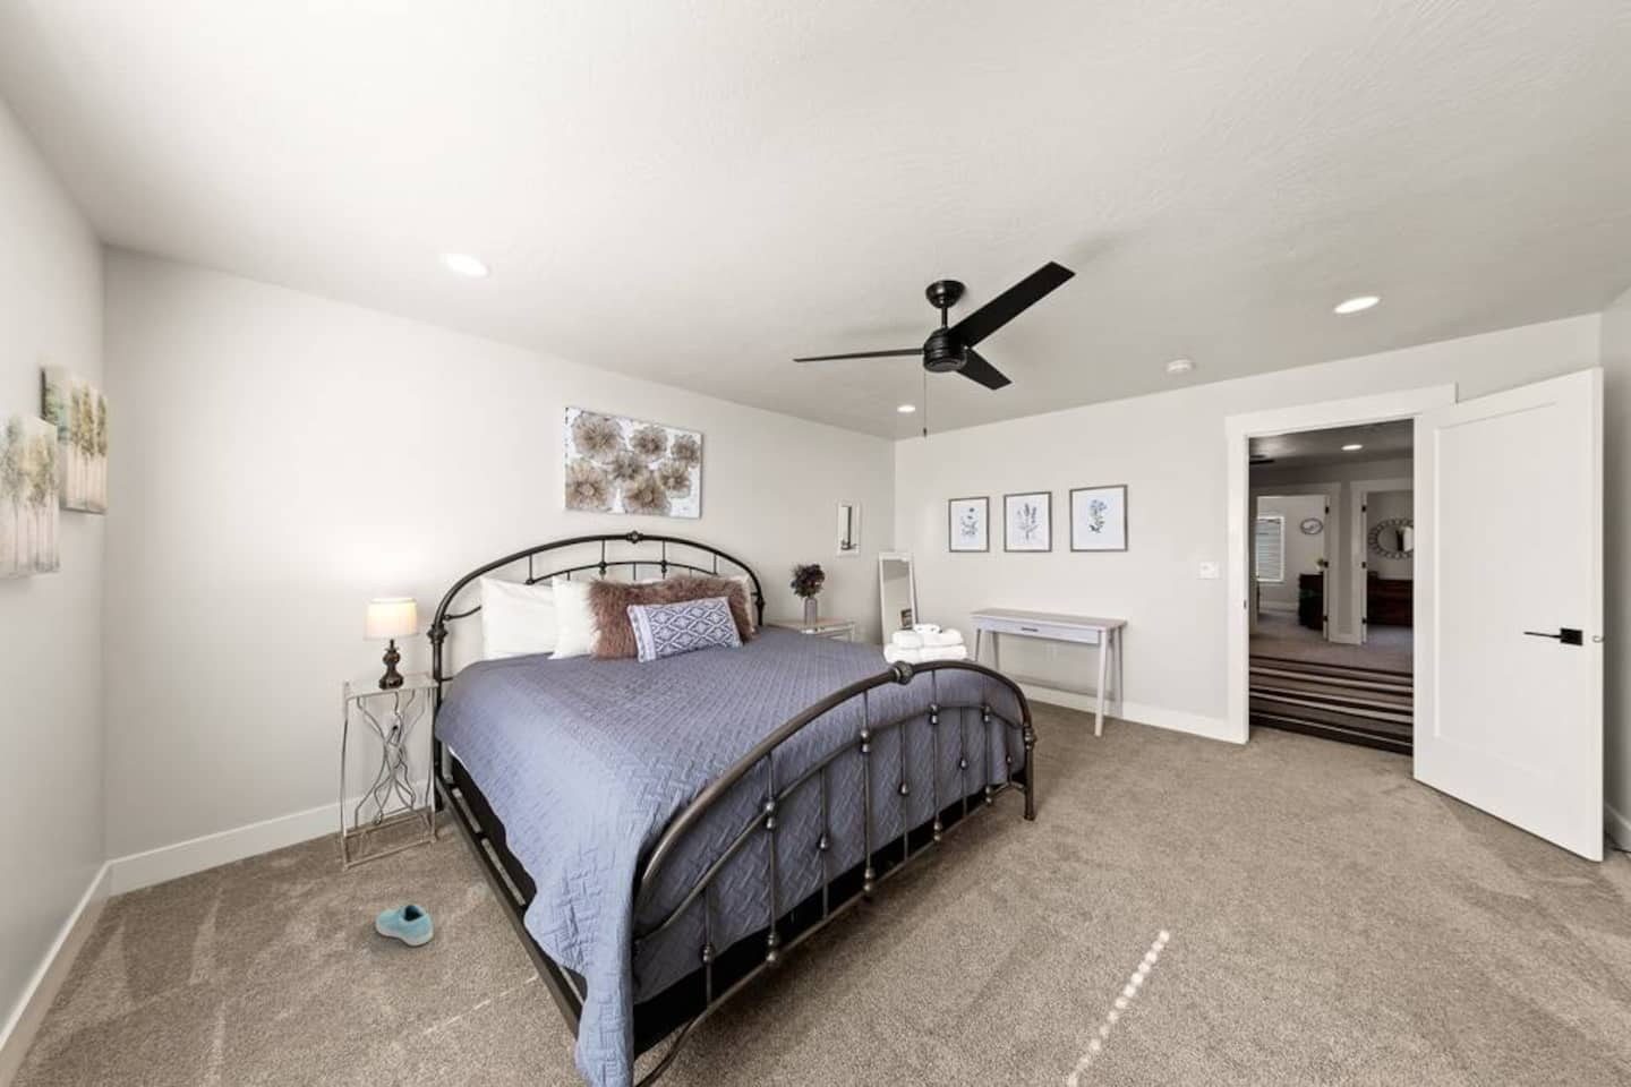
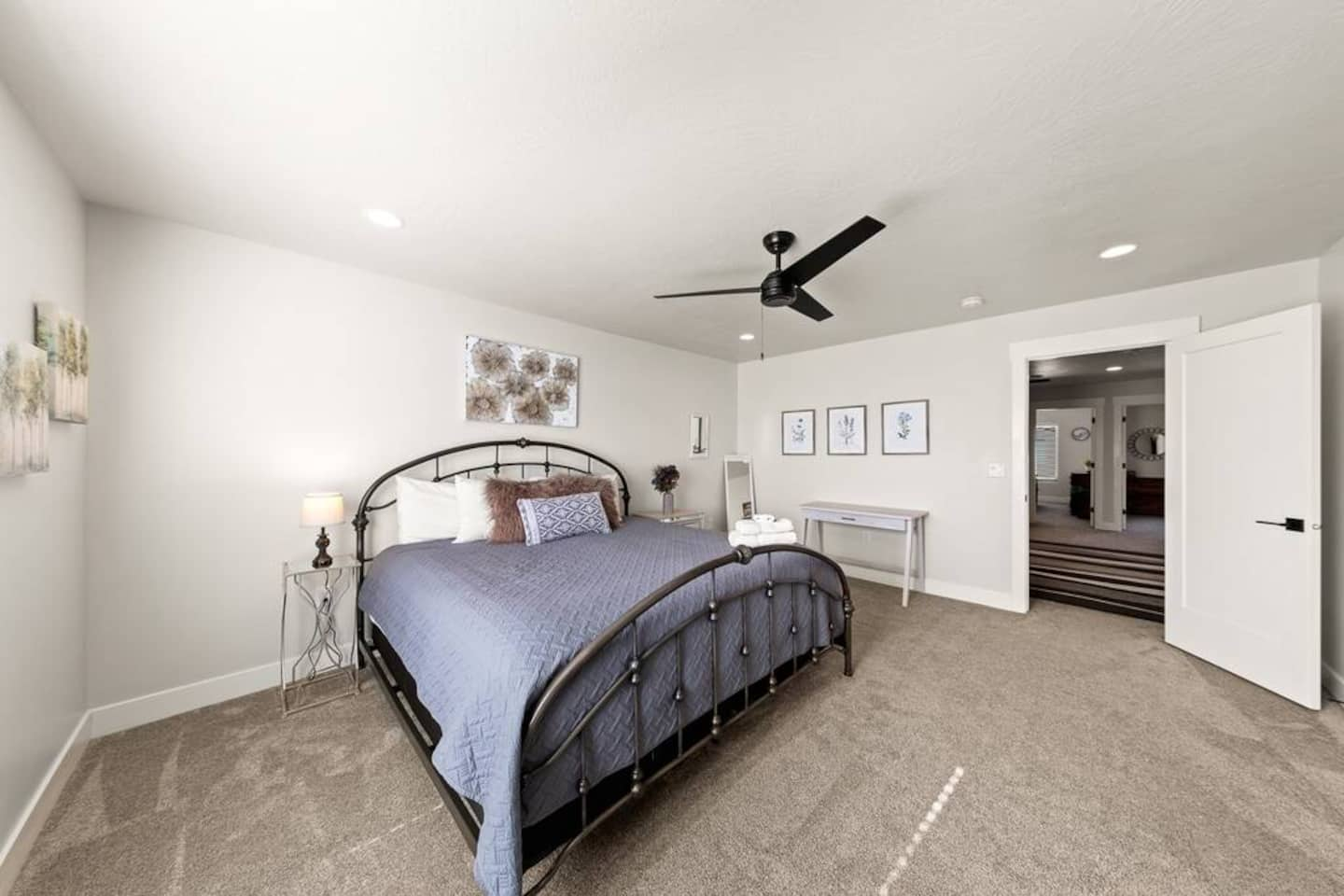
- sneaker [375,903,433,946]
